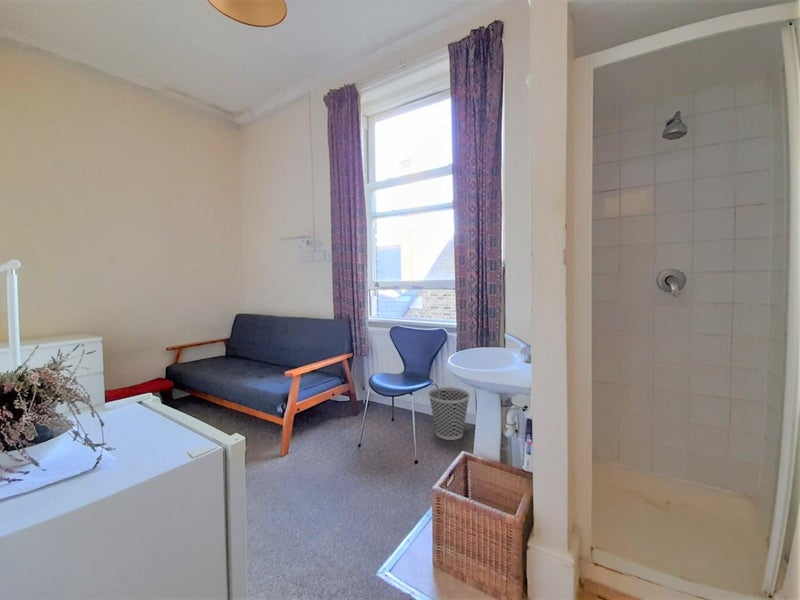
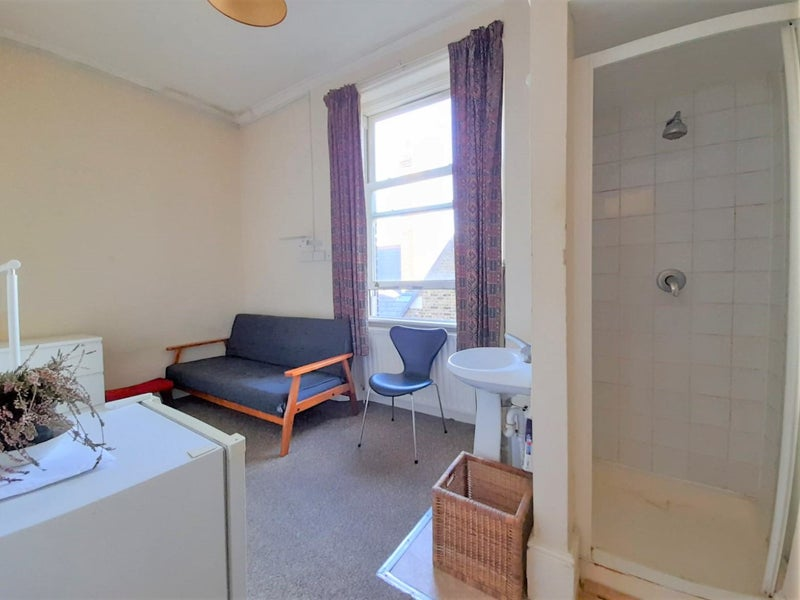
- wastebasket [427,386,471,441]
